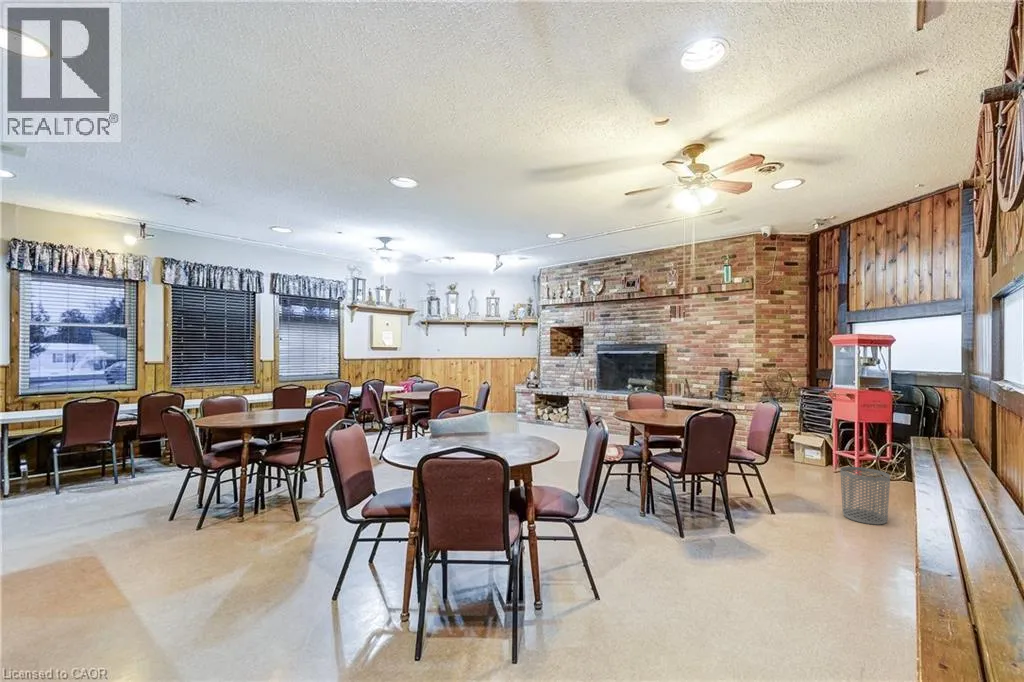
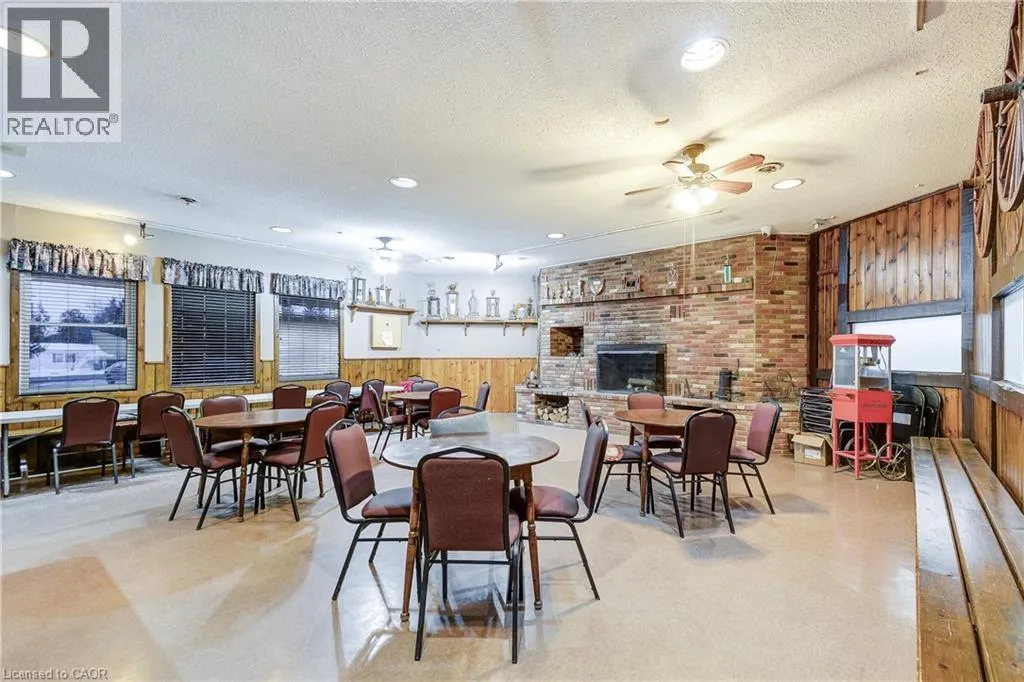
- waste bin [839,466,891,526]
